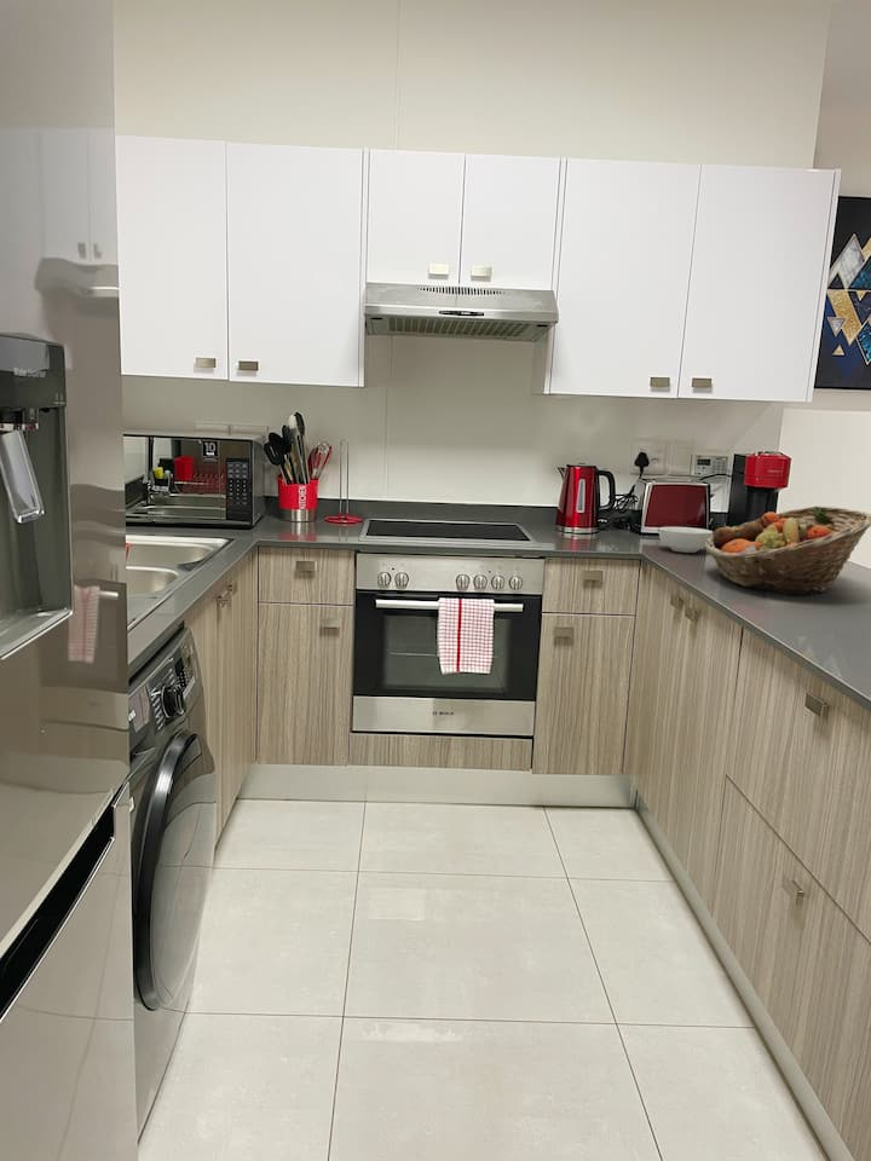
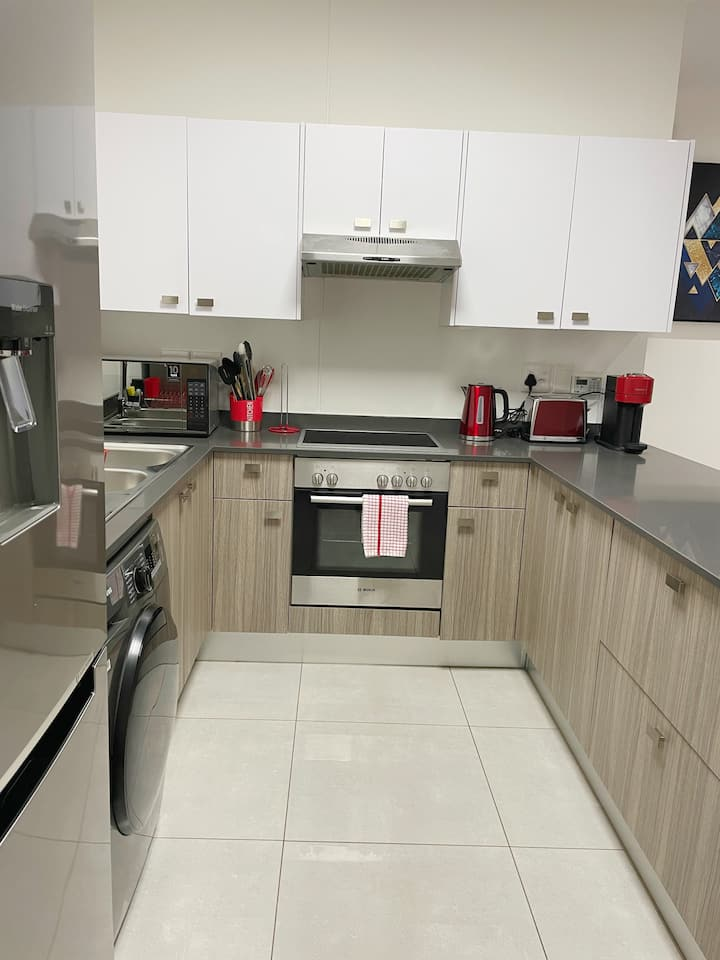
- fruit basket [704,506,871,595]
- cereal bowl [658,526,714,554]
